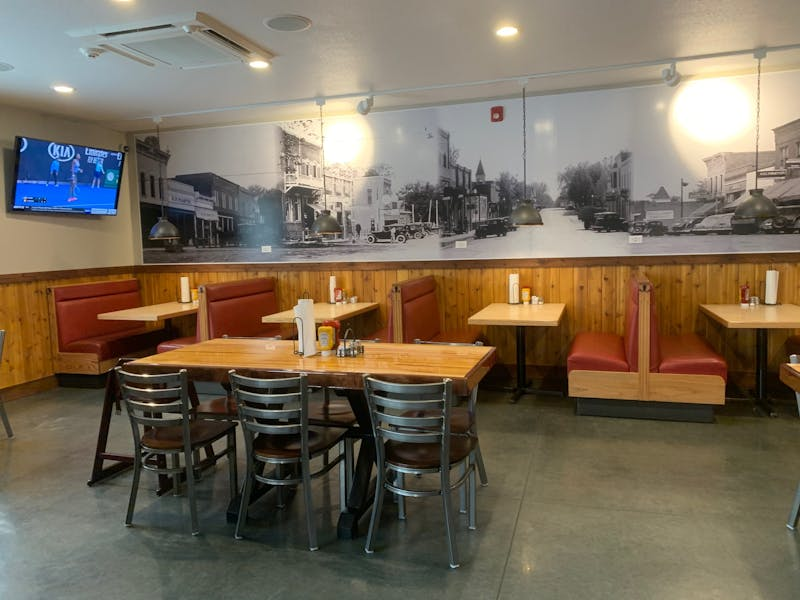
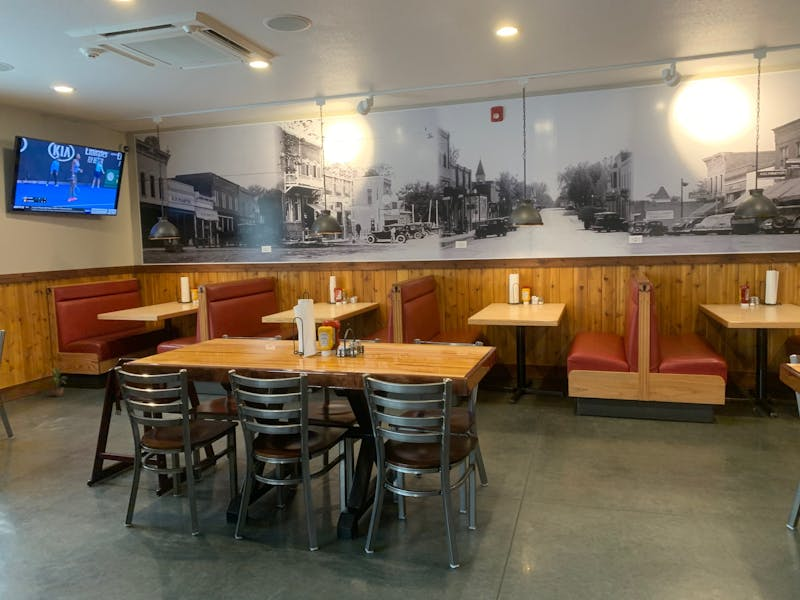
+ potted plant [45,361,69,398]
